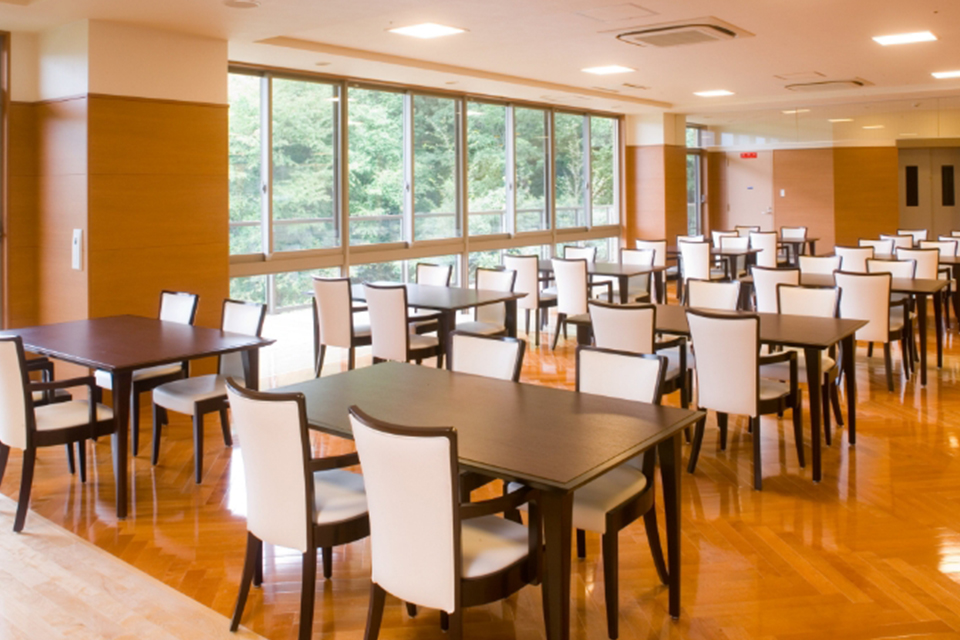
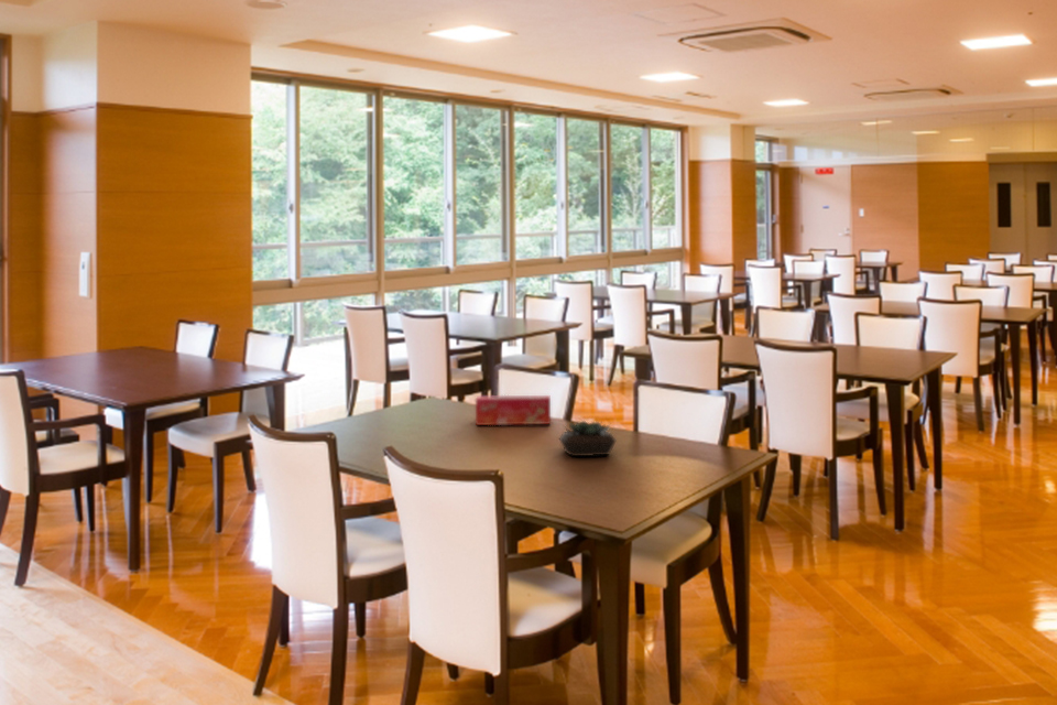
+ succulent plant [558,420,618,457]
+ tissue box [475,394,552,426]
